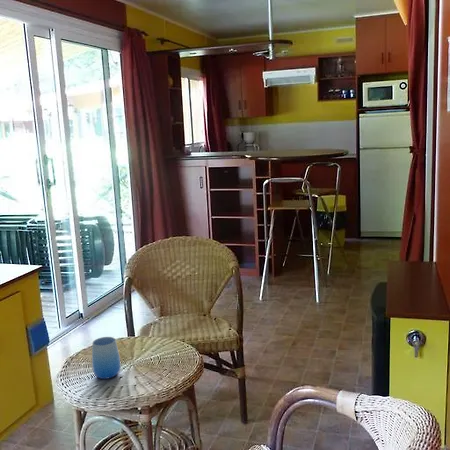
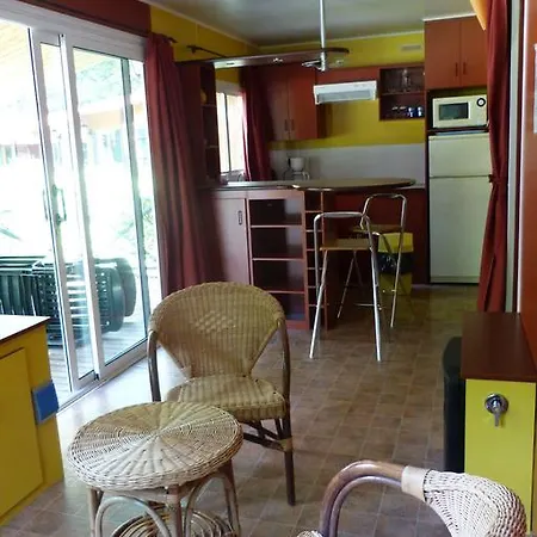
- cup [91,336,122,380]
